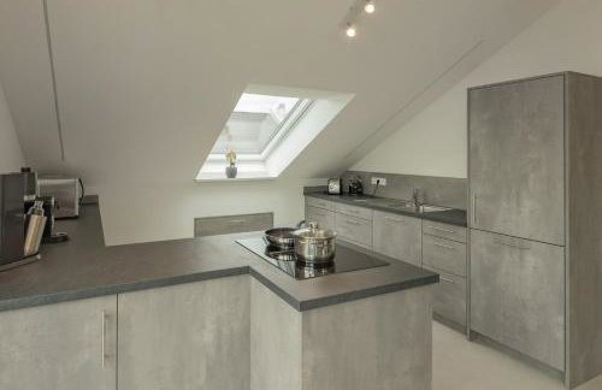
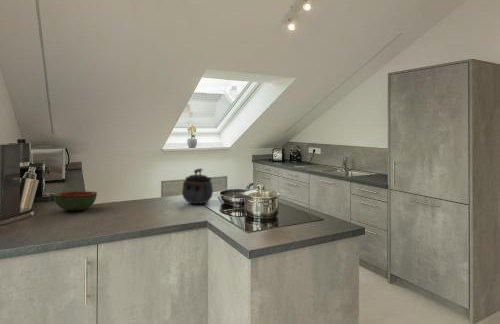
+ kettle [181,168,214,205]
+ bowl [52,191,98,211]
